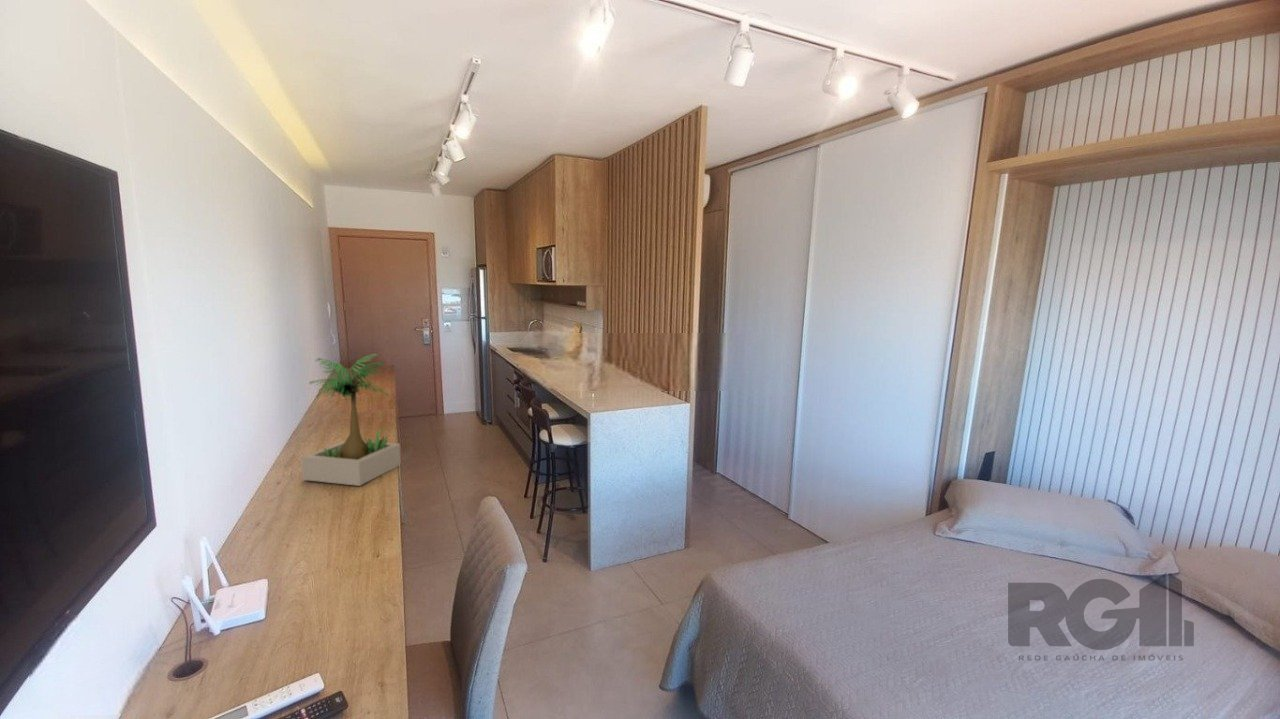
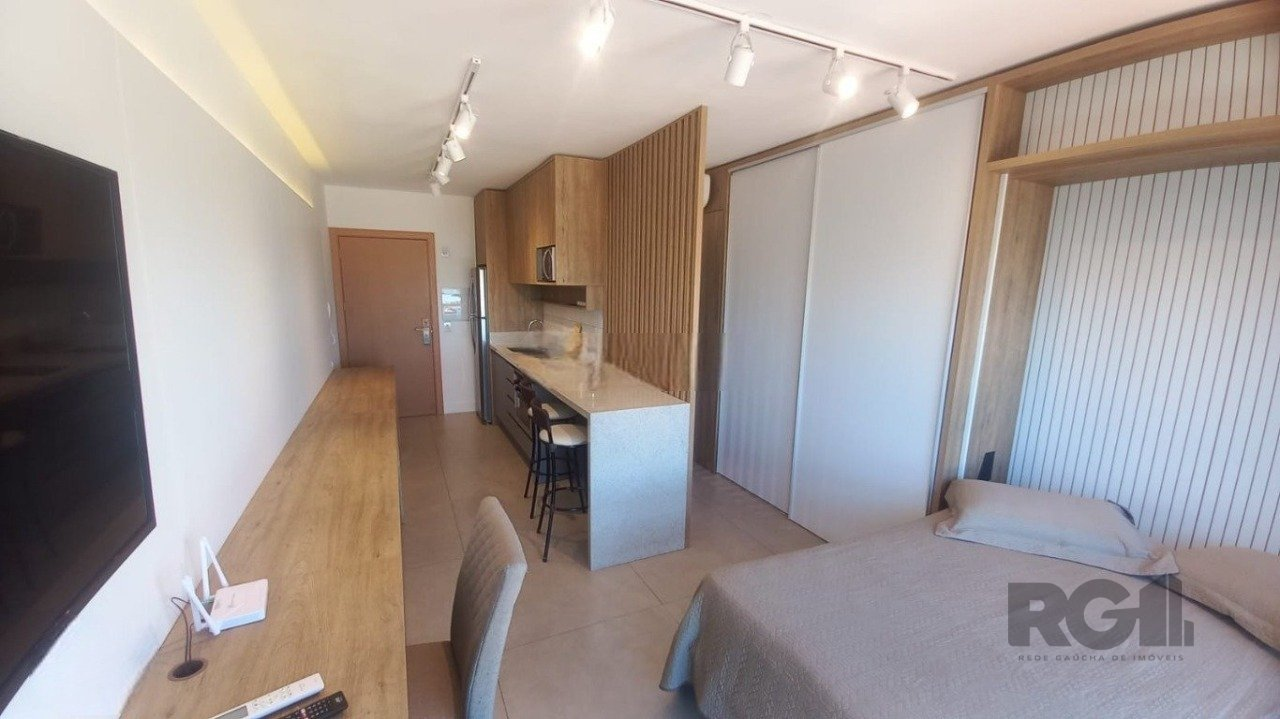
- potted plant [300,353,402,487]
